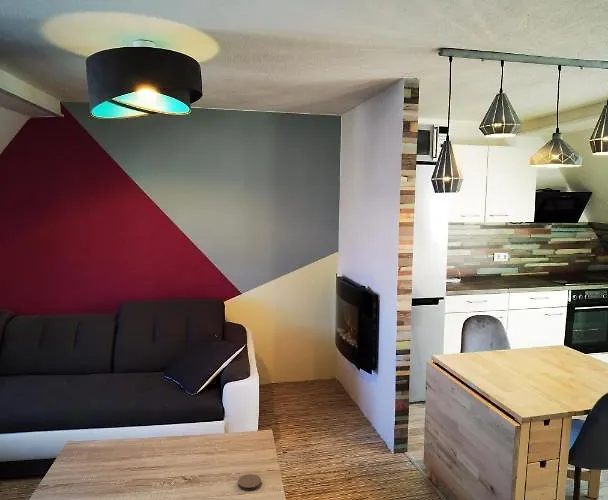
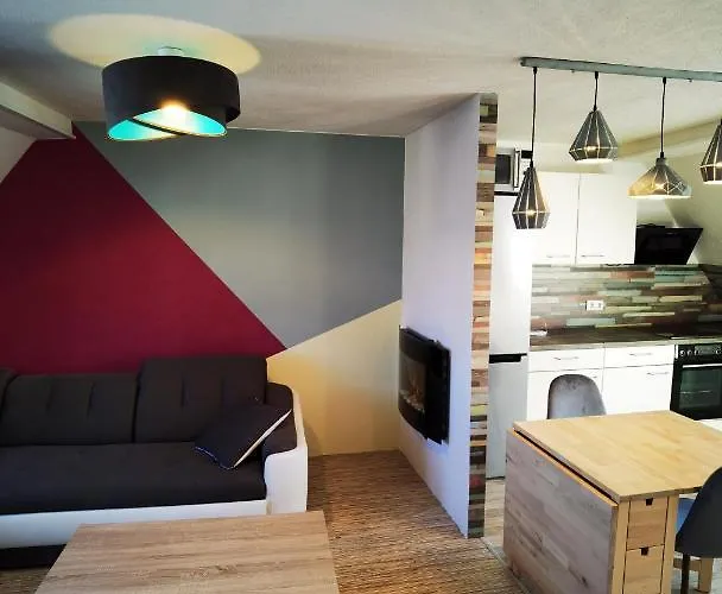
- coaster [237,473,262,492]
